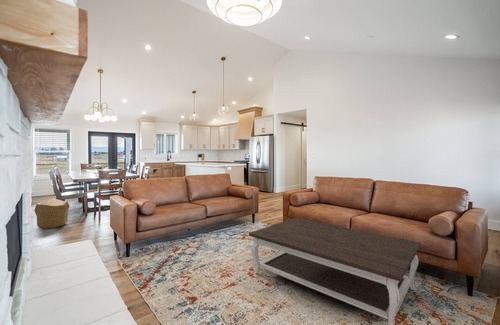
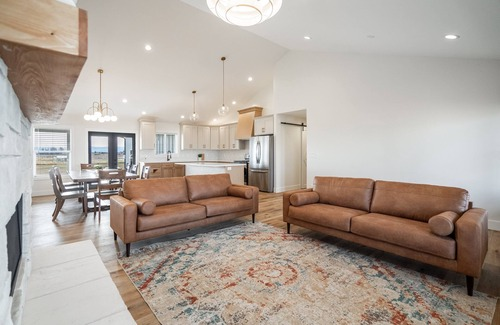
- coffee table [248,217,422,325]
- pouf [33,197,71,230]
